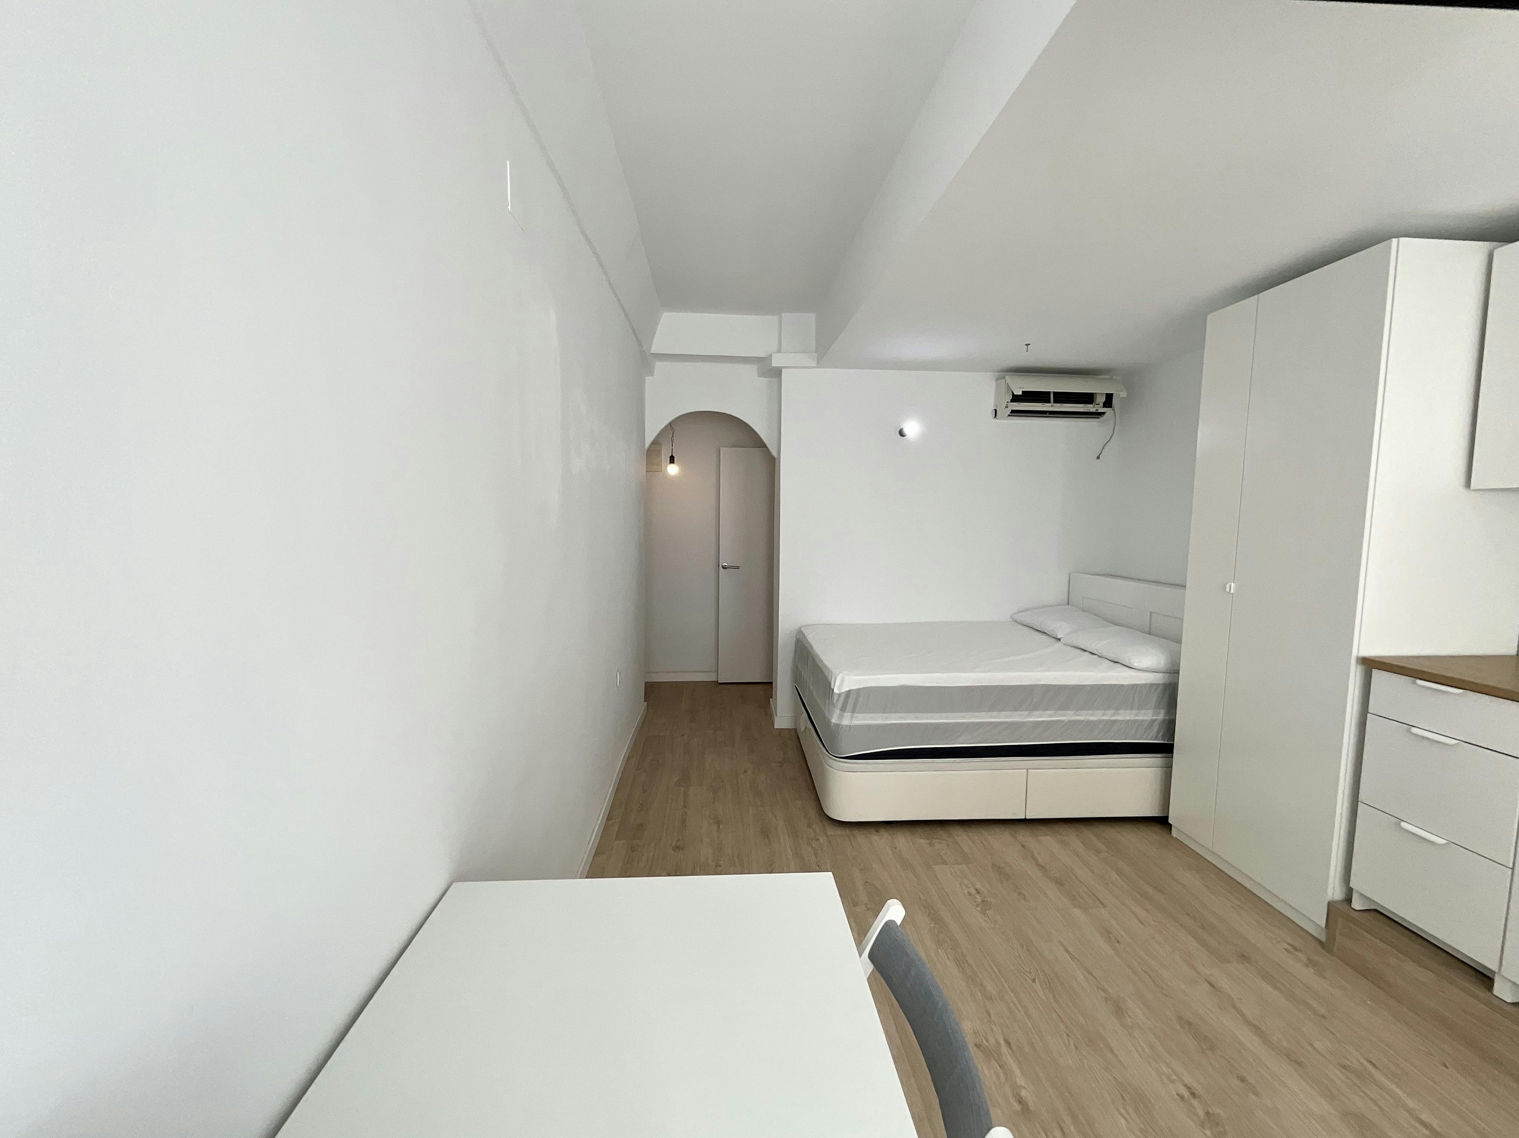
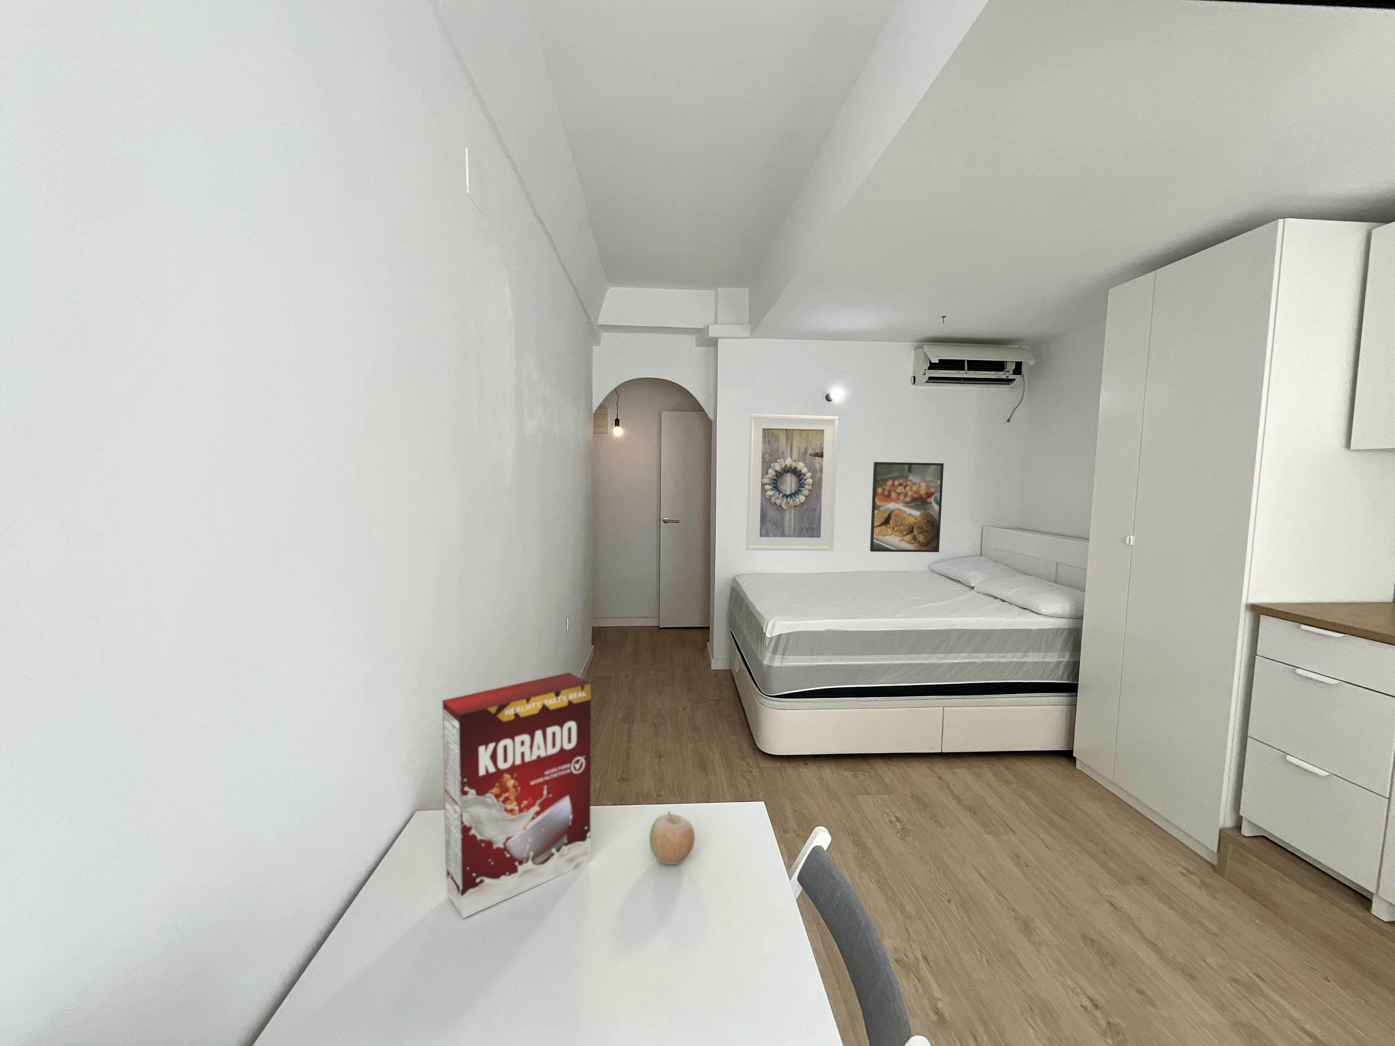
+ fruit [649,811,695,865]
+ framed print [745,414,839,552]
+ cereal box [443,672,591,919]
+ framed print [870,461,944,553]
